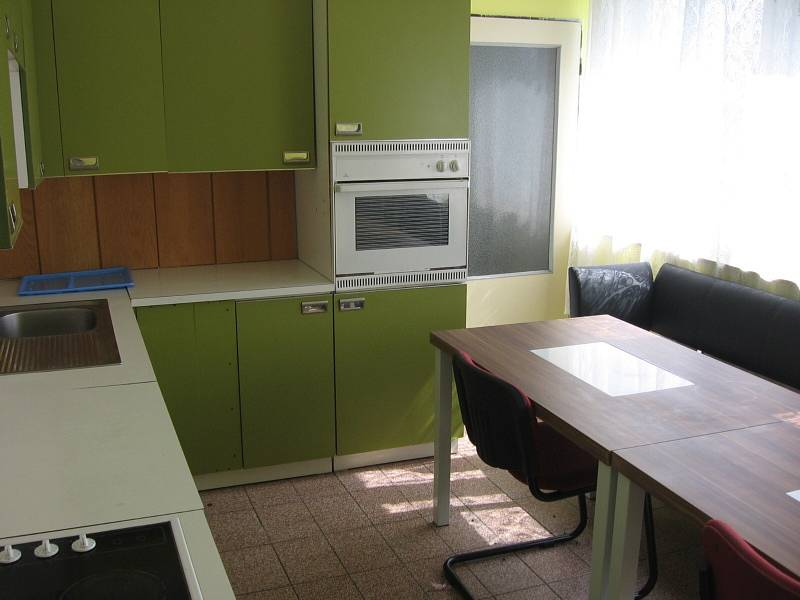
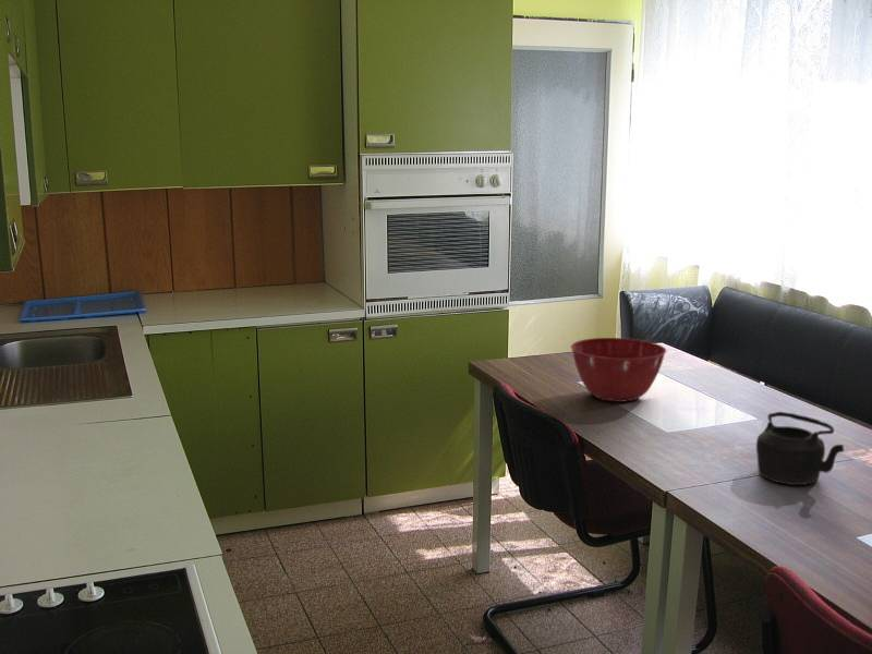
+ mixing bowl [570,337,667,403]
+ teapot [755,411,845,486]
